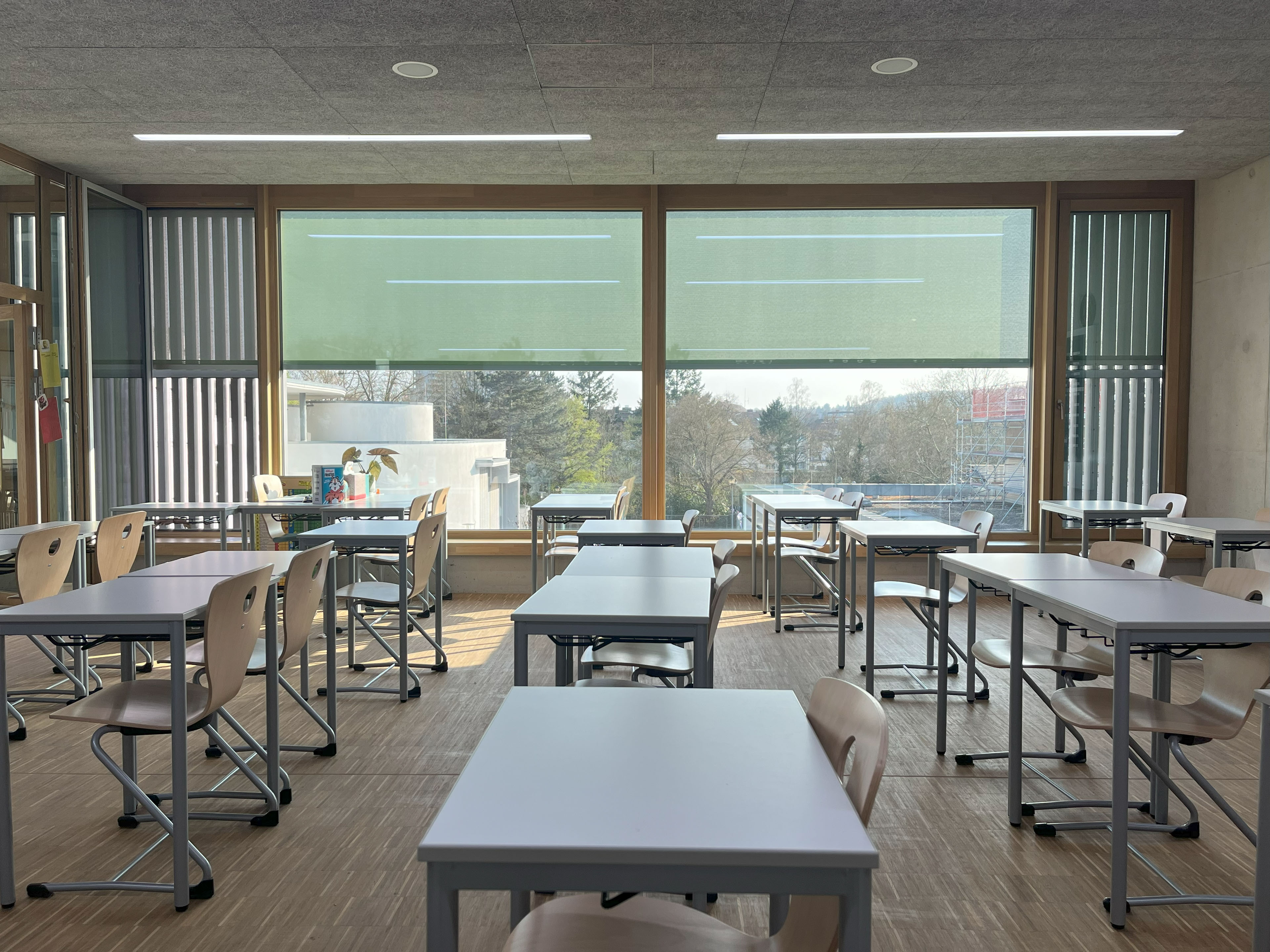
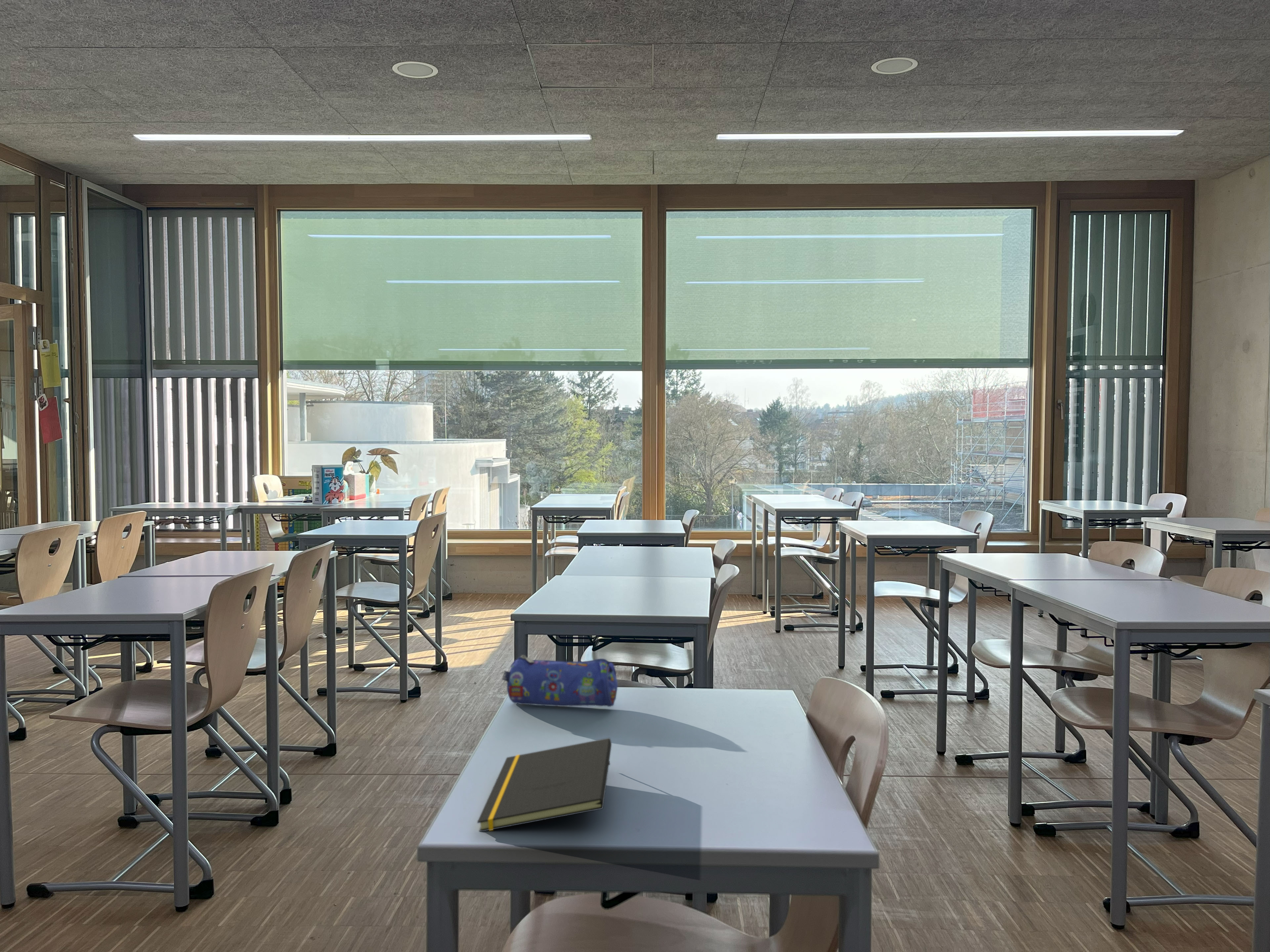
+ pencil case [501,654,618,707]
+ notepad [477,737,612,832]
